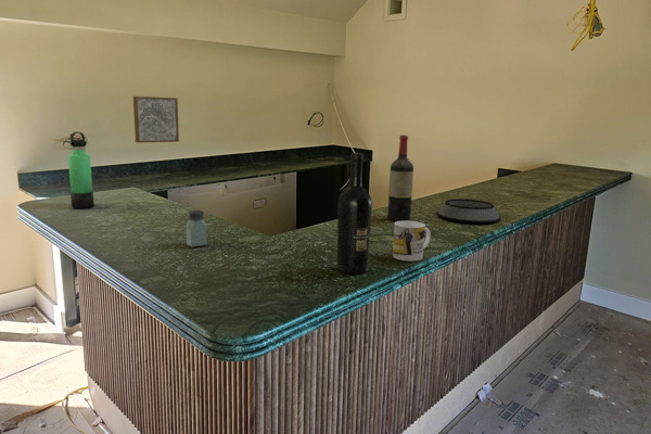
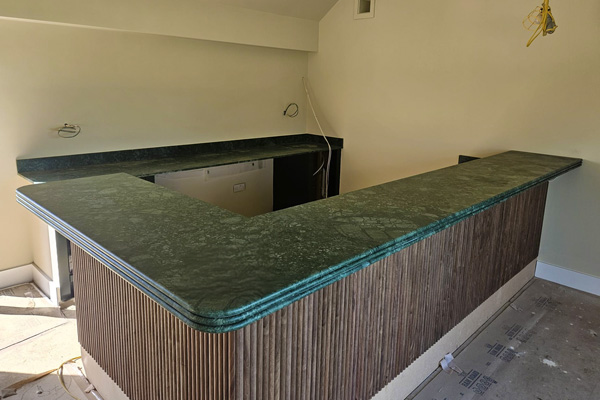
- wine bottle [336,152,373,275]
- thermos bottle [67,130,95,209]
- saltshaker [186,209,208,248]
- wine bottle [386,135,414,222]
- mug [392,220,432,263]
- bowl [435,197,502,225]
- wall art [132,95,180,144]
